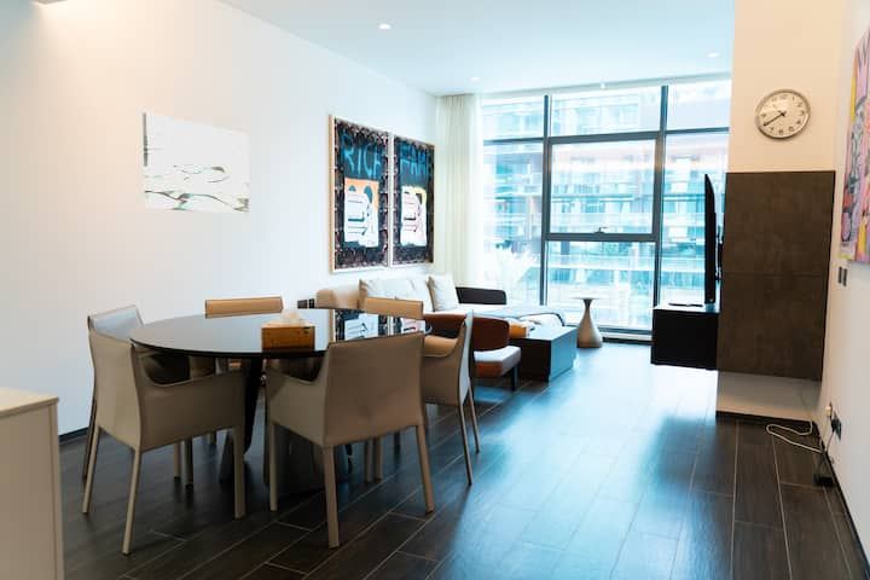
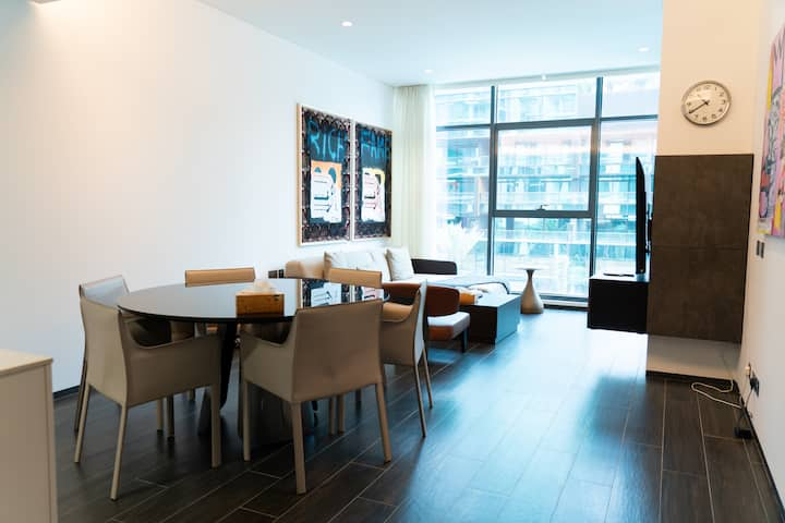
- wall art [141,111,250,215]
